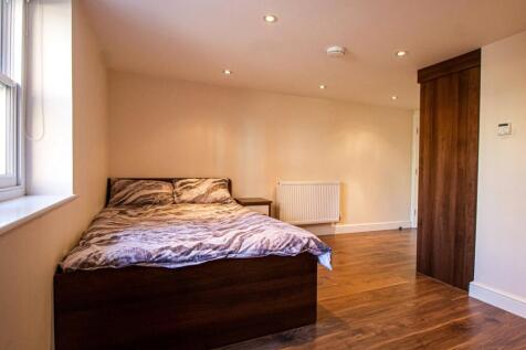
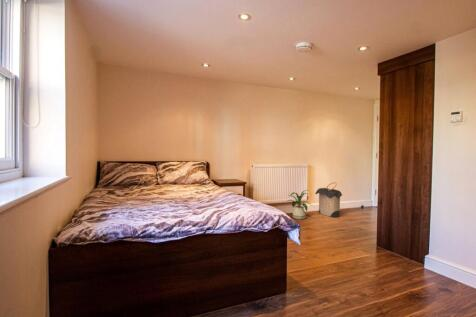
+ laundry hamper [314,181,343,218]
+ house plant [287,189,315,220]
